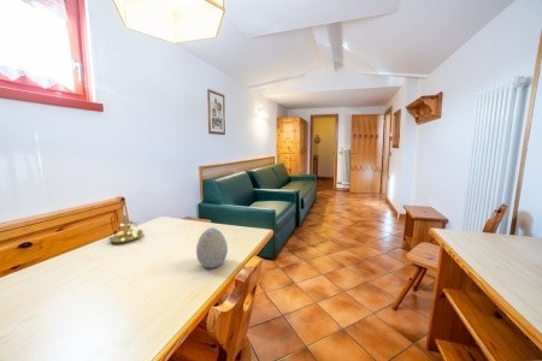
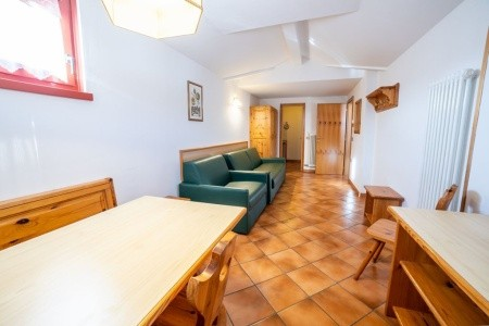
- candle holder [107,206,143,244]
- decorative egg [195,226,229,270]
